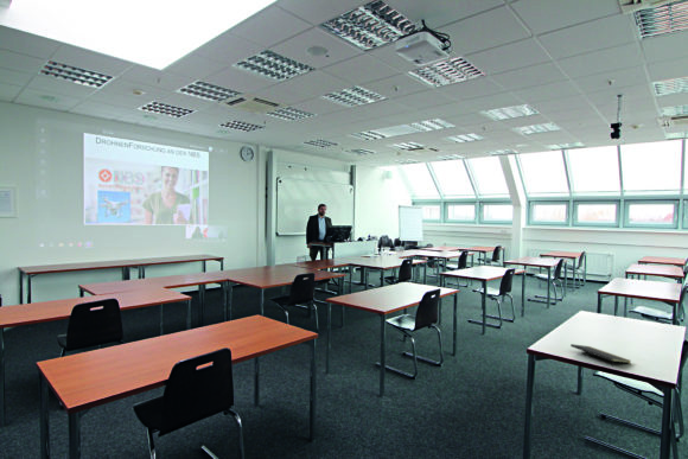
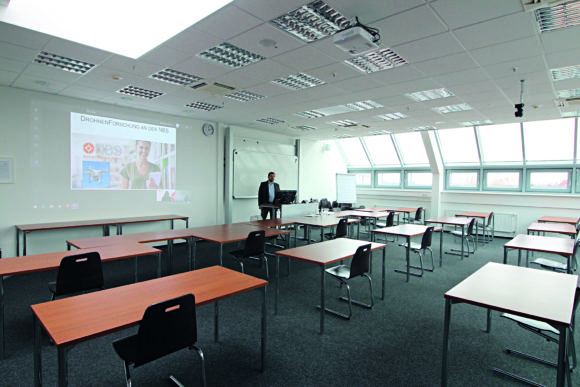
- notepad [569,343,631,369]
